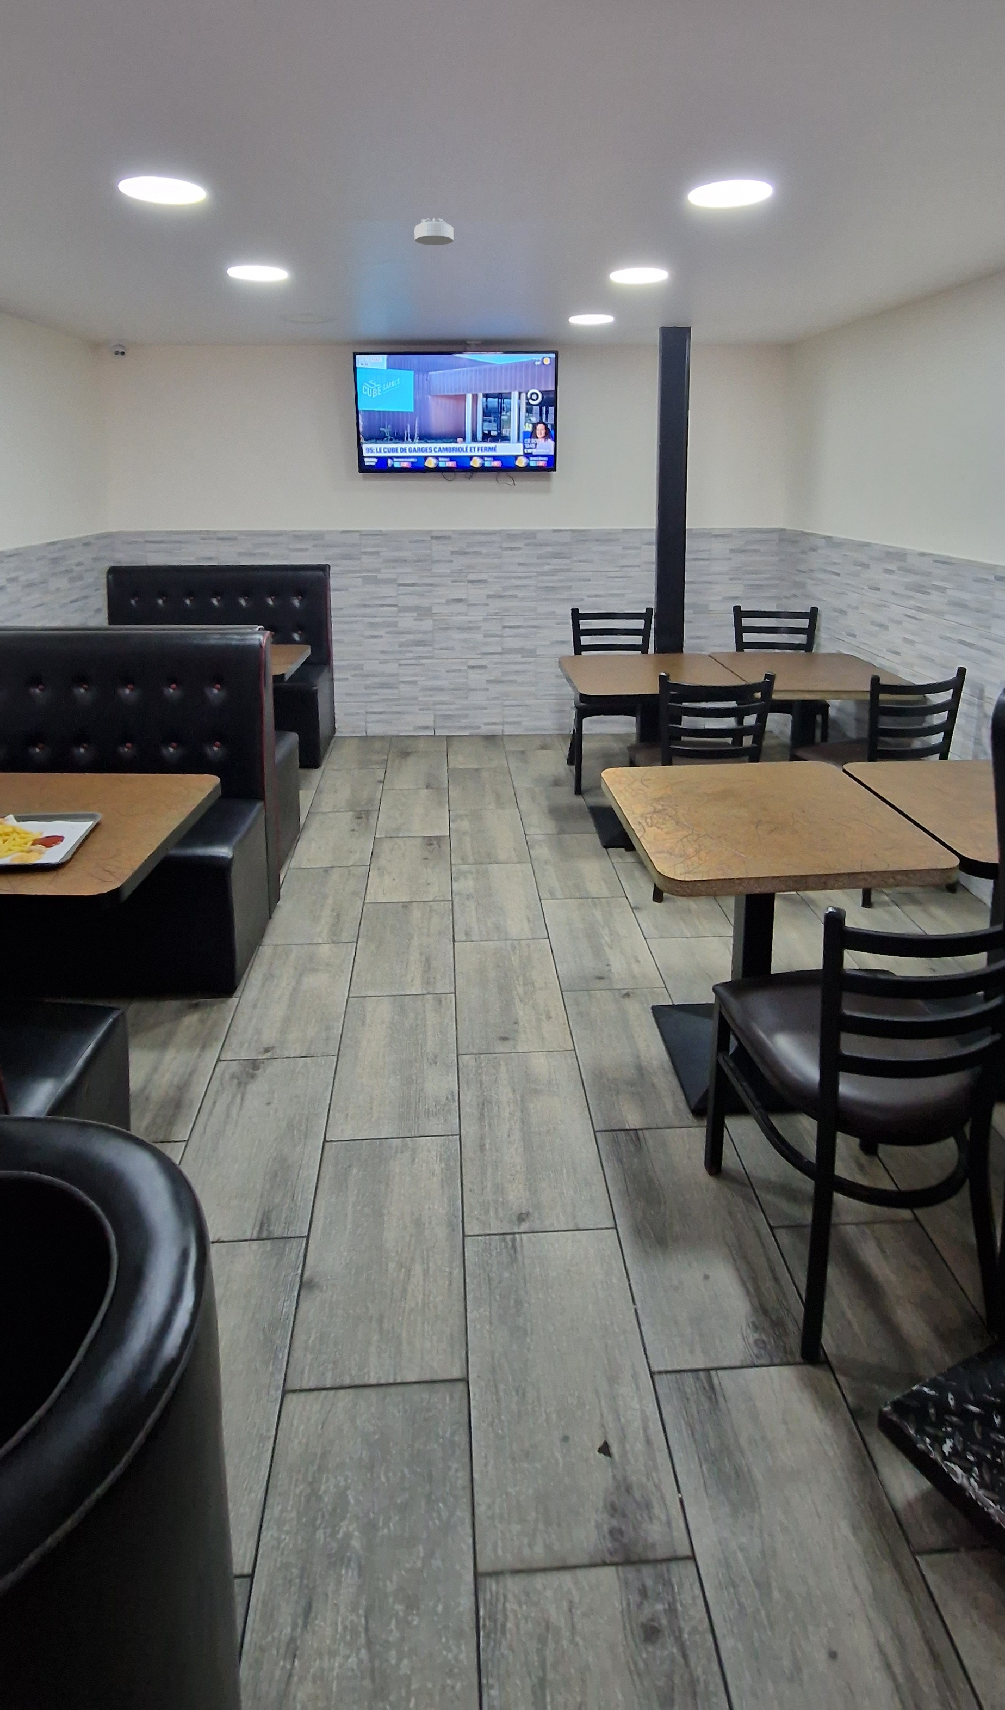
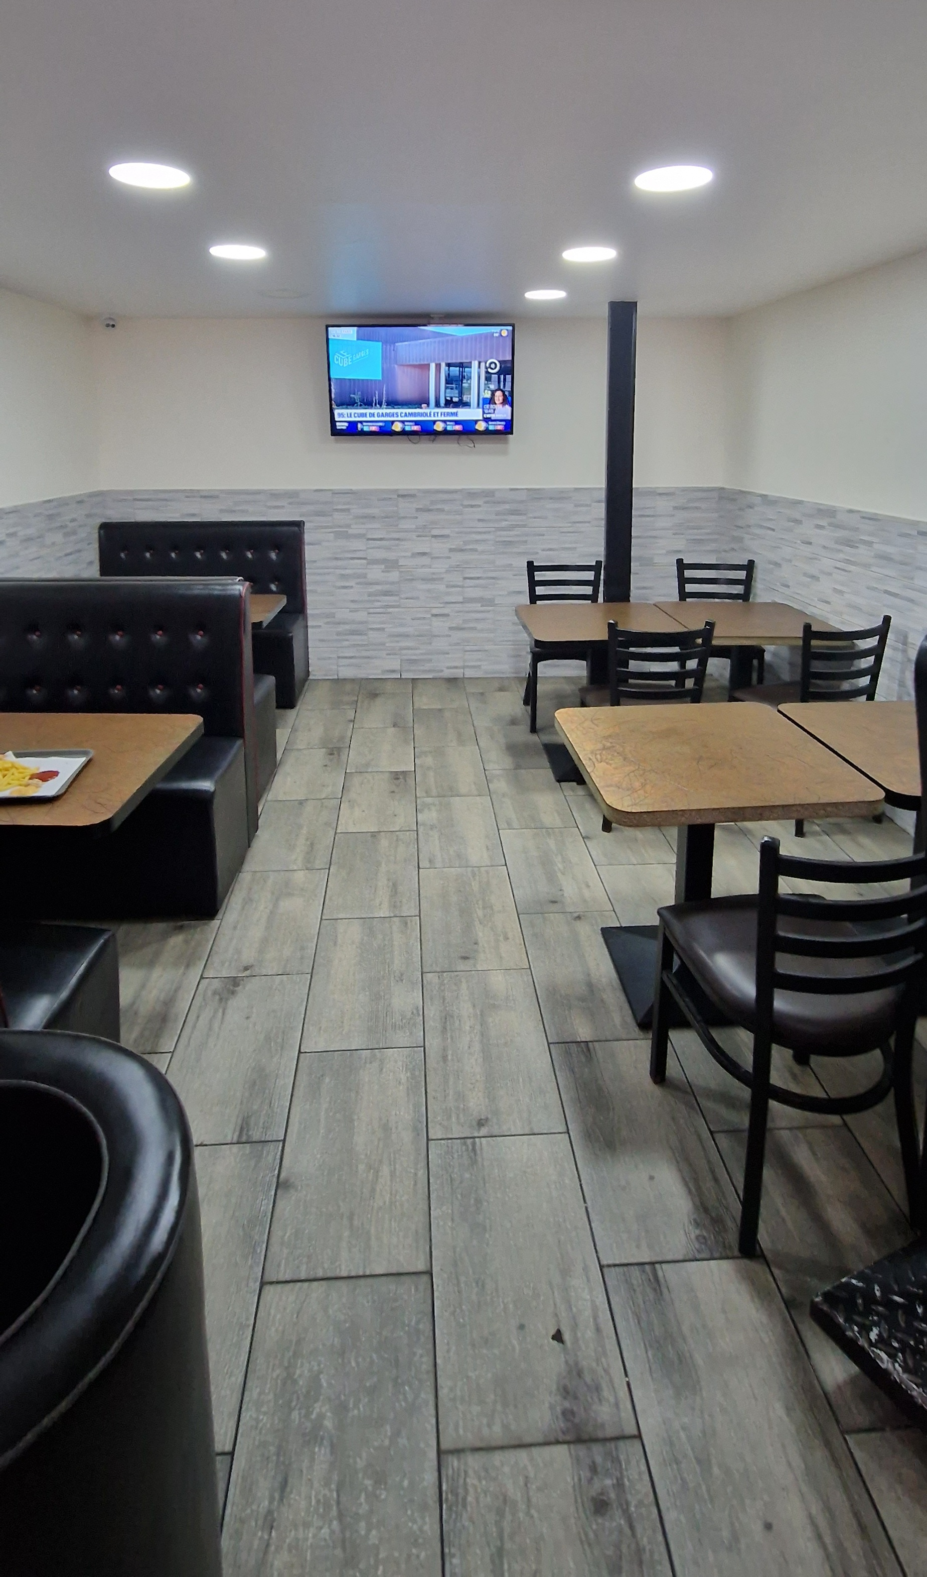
- smoke detector [414,218,455,245]
